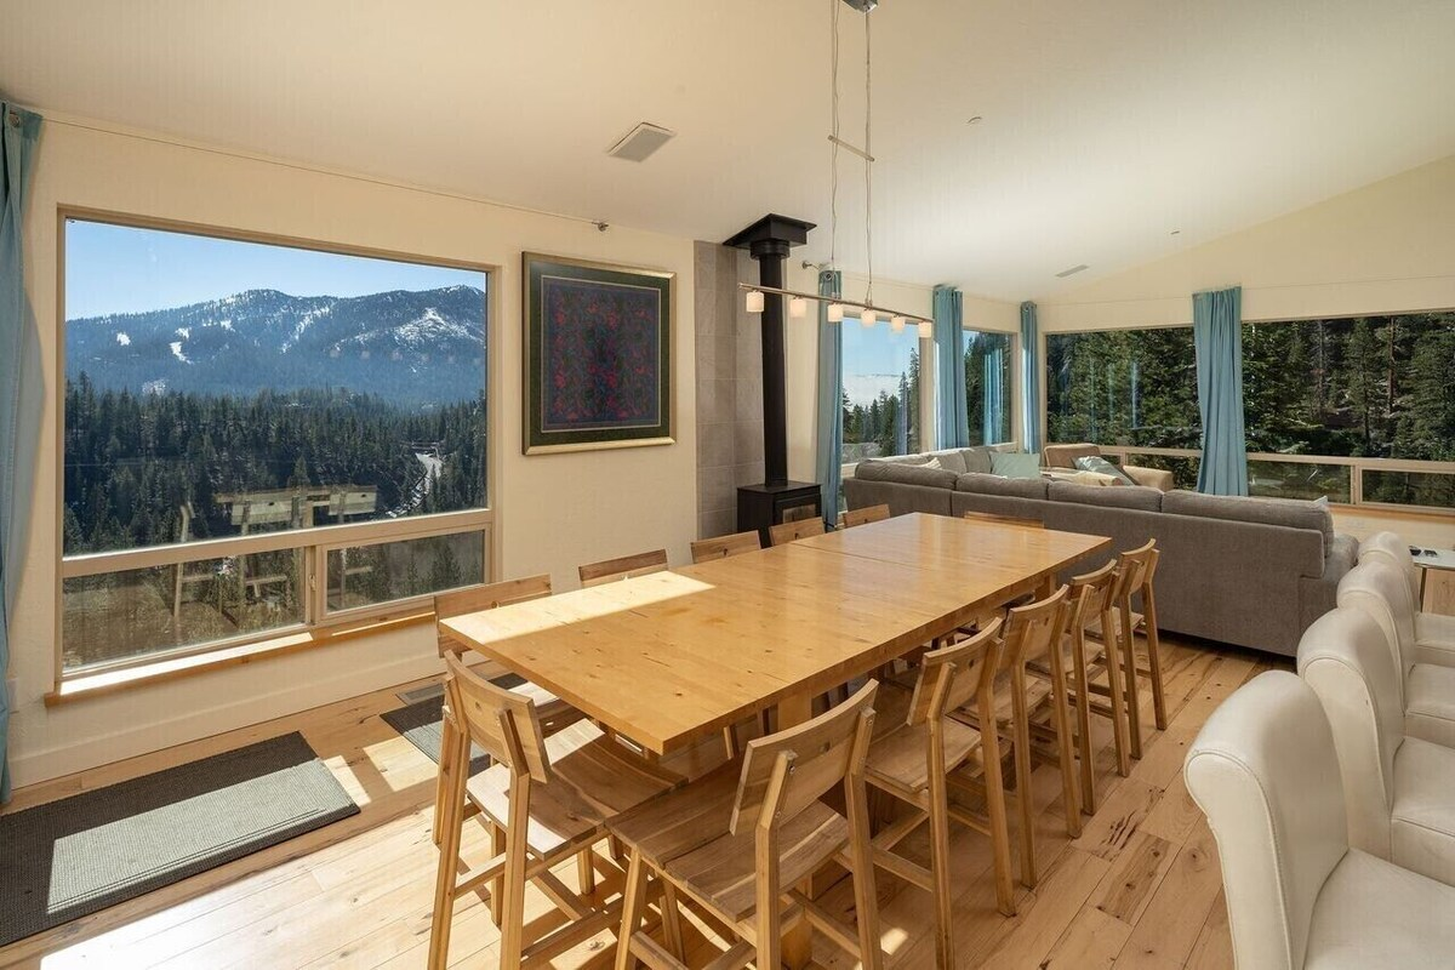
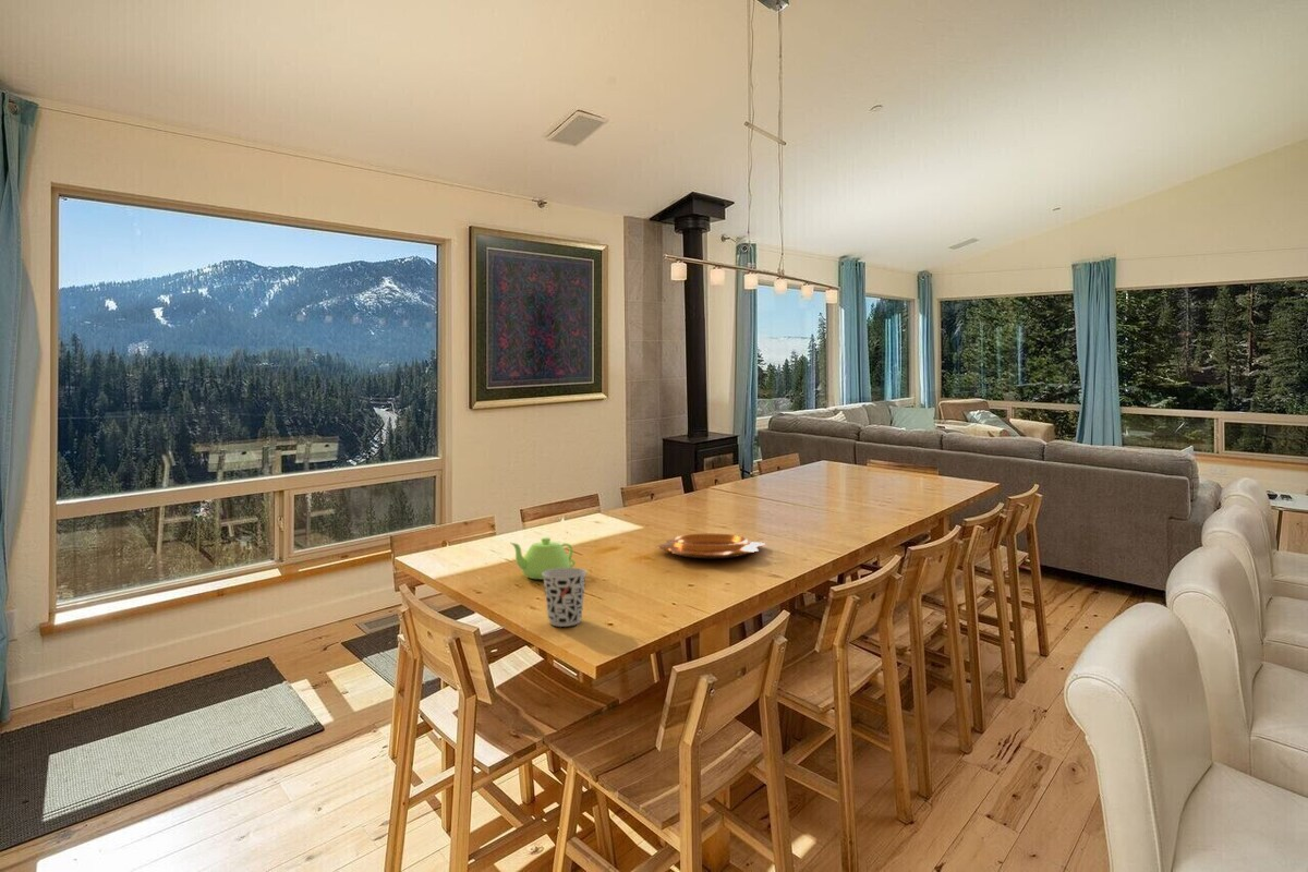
+ cup [542,567,588,628]
+ teapot [510,536,577,580]
+ decorative bowl [655,533,766,559]
